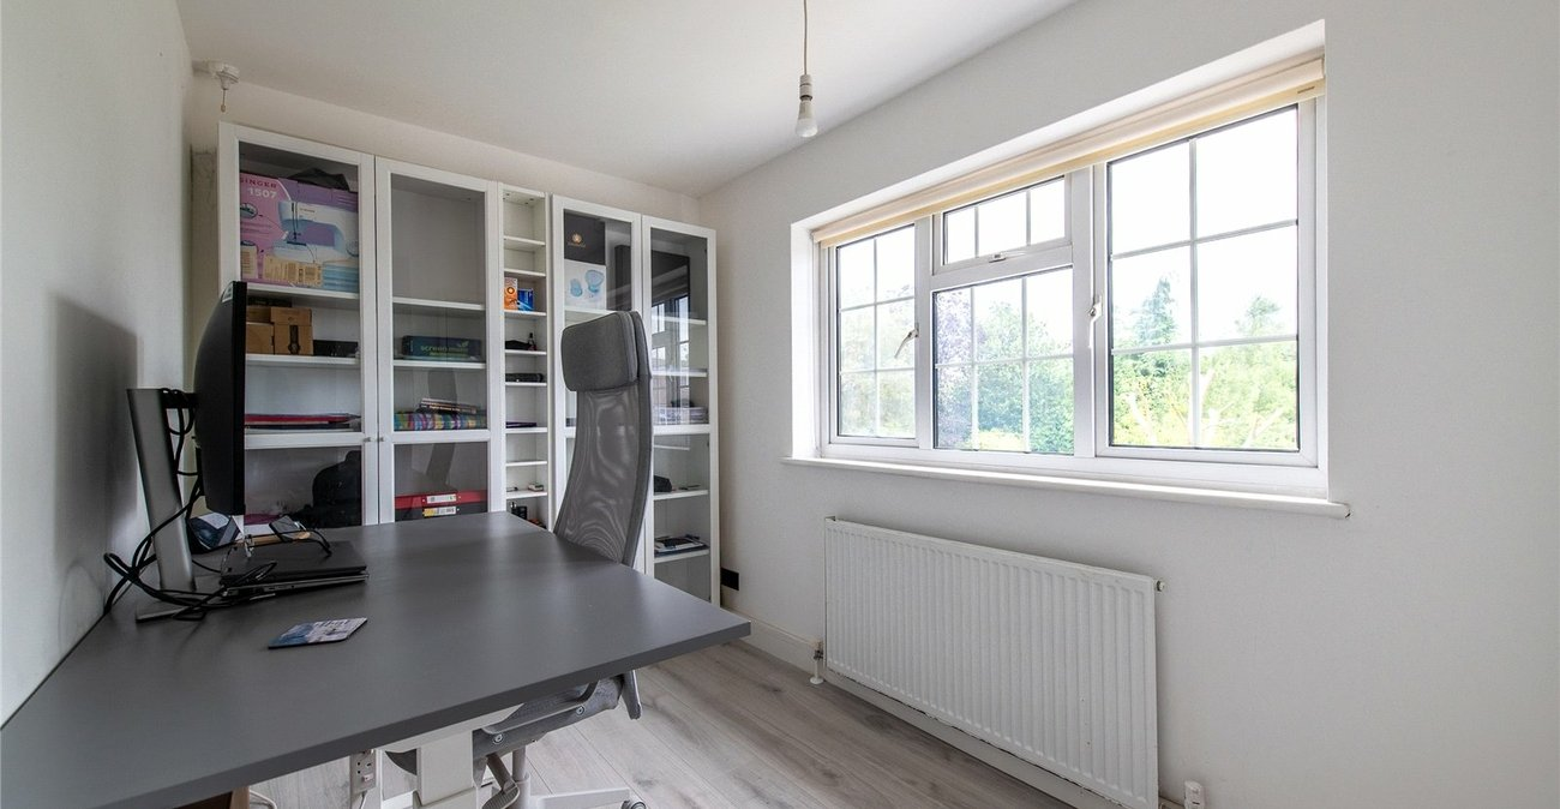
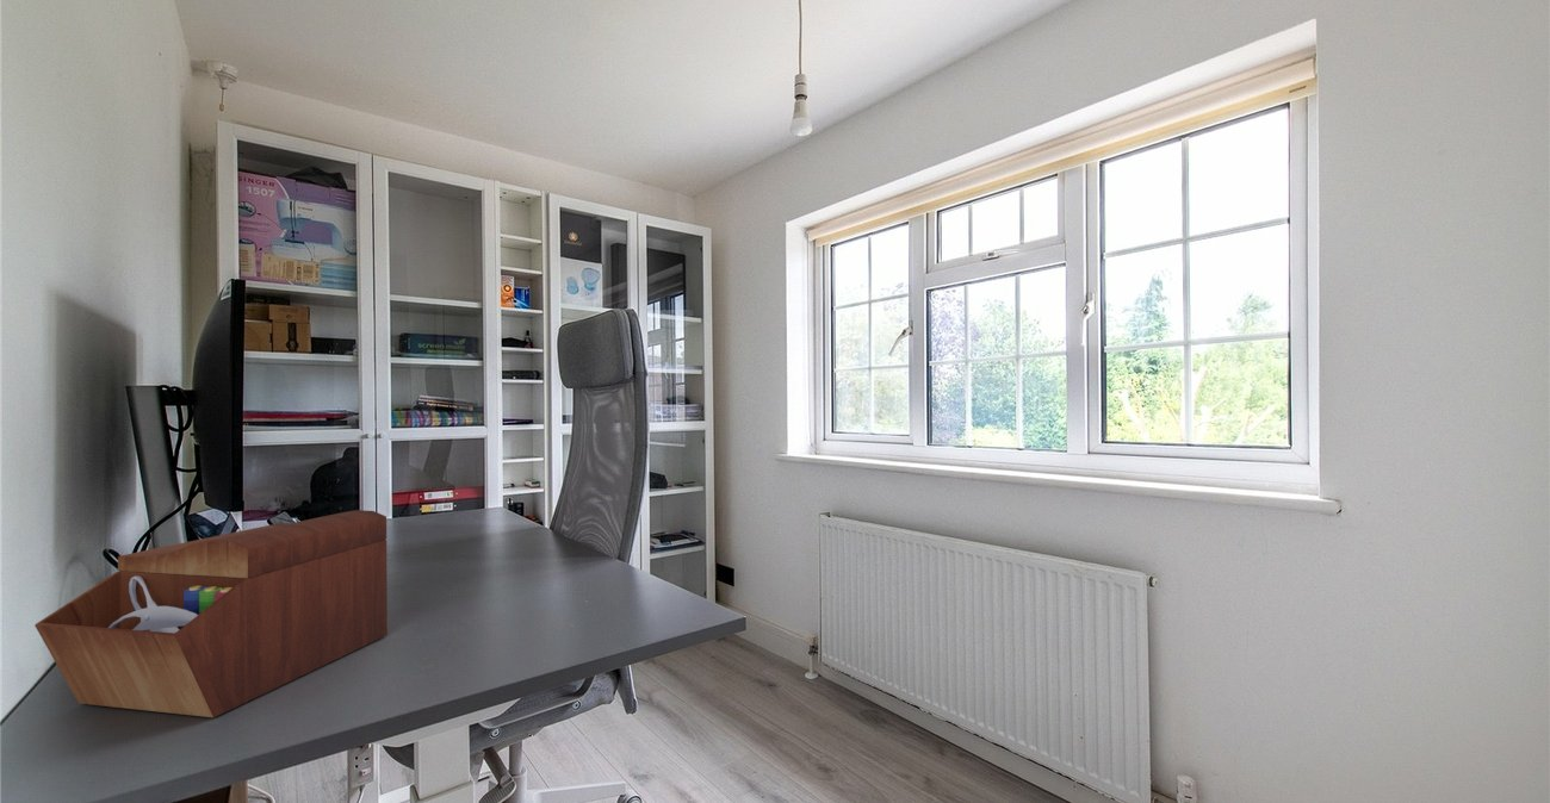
+ sewing box [33,509,389,718]
